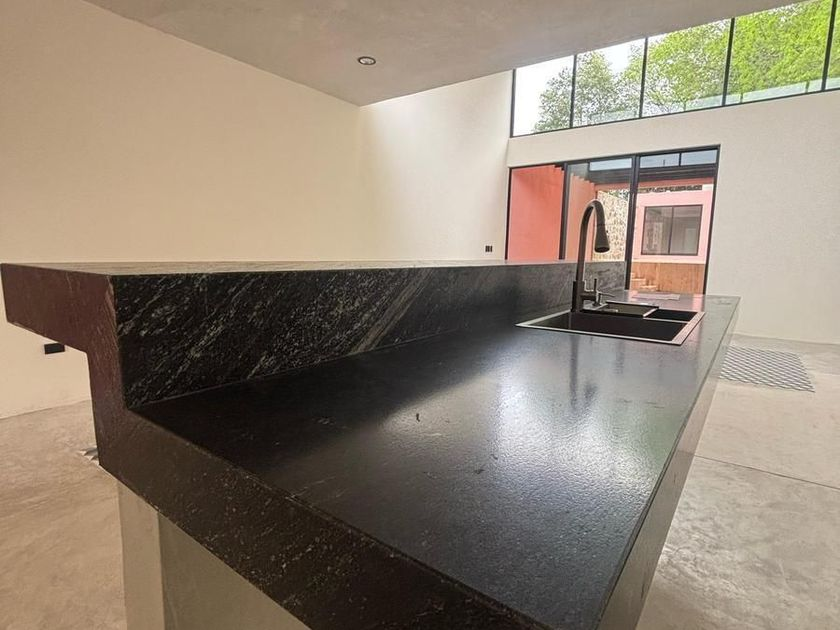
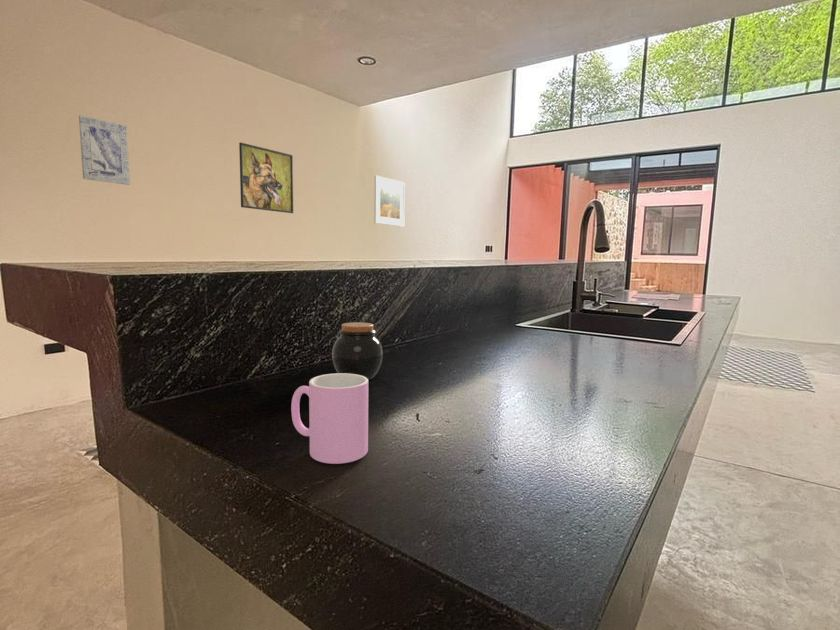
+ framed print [373,174,406,227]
+ jar [331,321,384,381]
+ cup [290,372,369,465]
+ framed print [238,142,294,214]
+ wall art [78,114,131,186]
